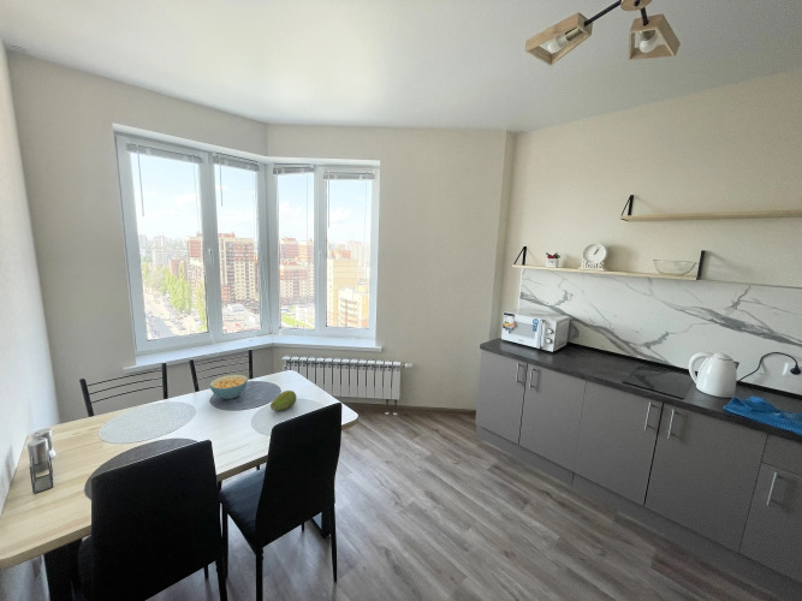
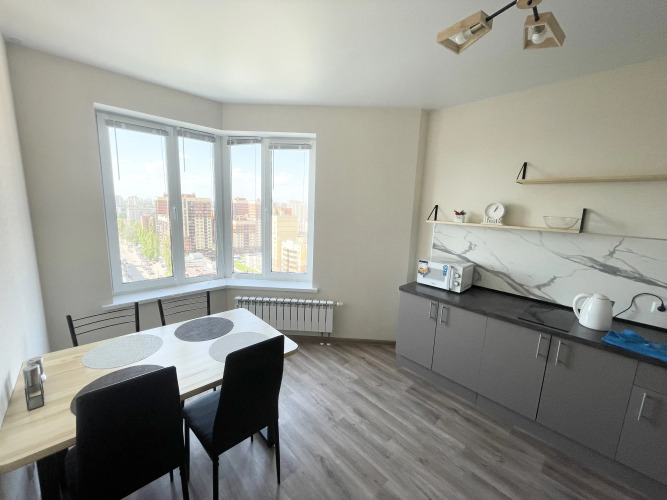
- cereal bowl [209,374,249,400]
- fruit [269,389,298,412]
